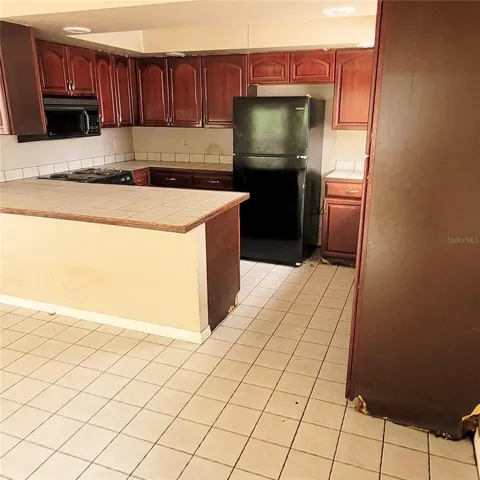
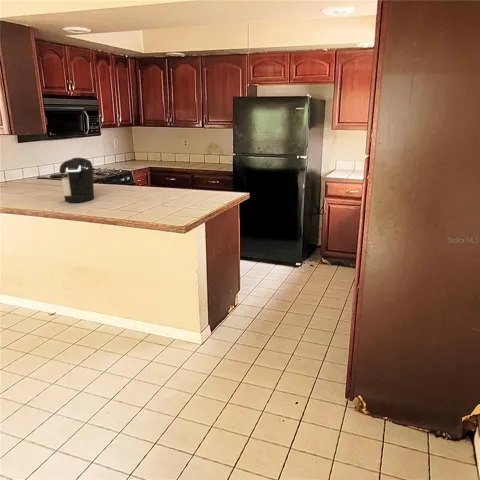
+ coffee maker [58,157,95,204]
